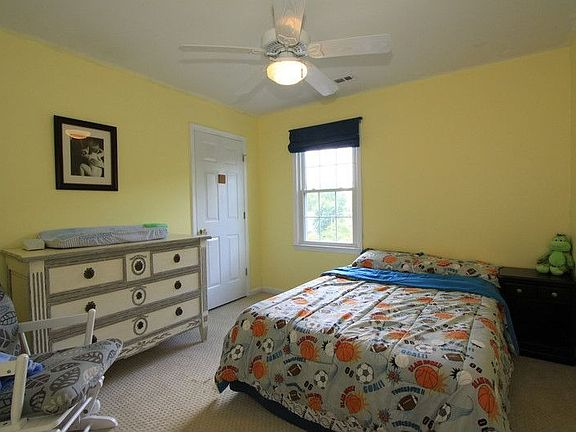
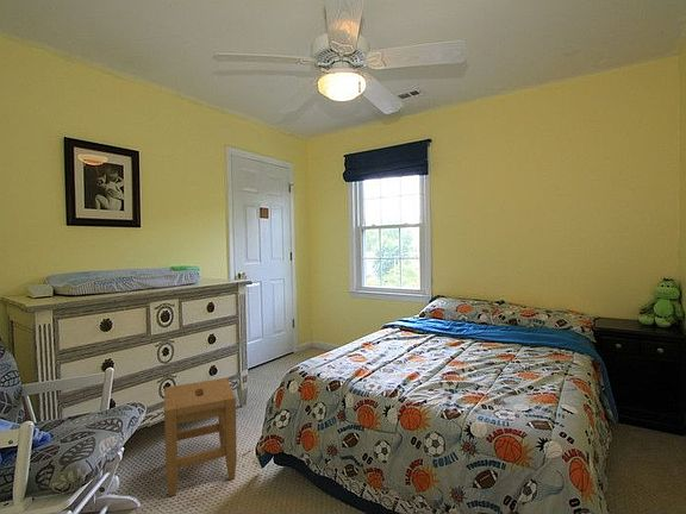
+ stool [163,377,238,497]
